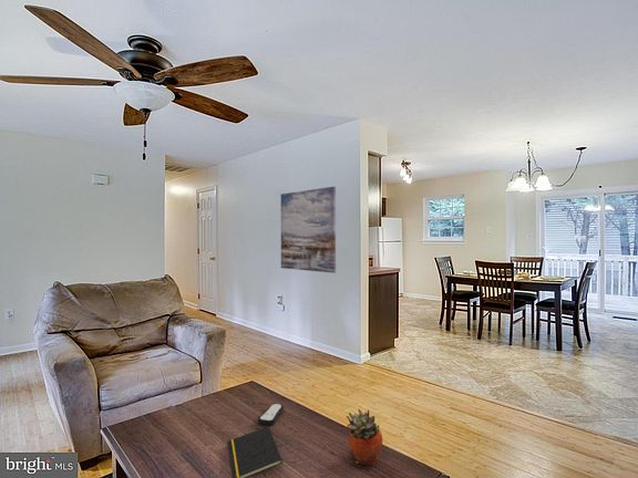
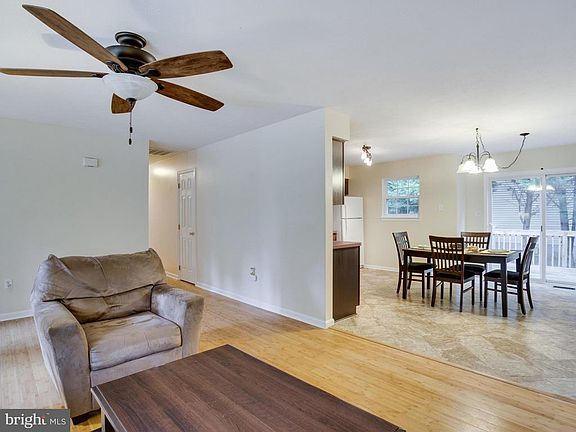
- notepad [226,425,284,478]
- remote control [257,403,285,426]
- succulent planter [346,408,383,466]
- wall art [280,186,337,274]
